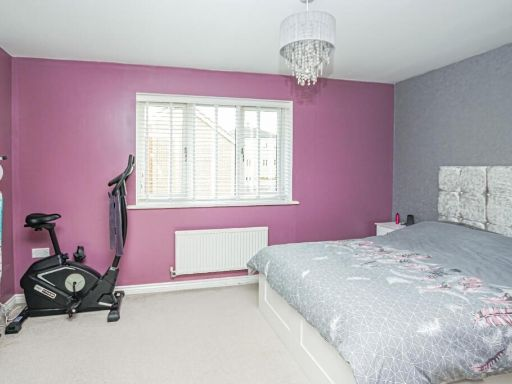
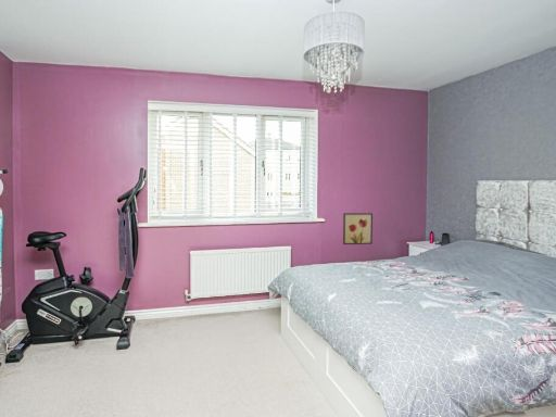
+ wall art [342,212,374,245]
